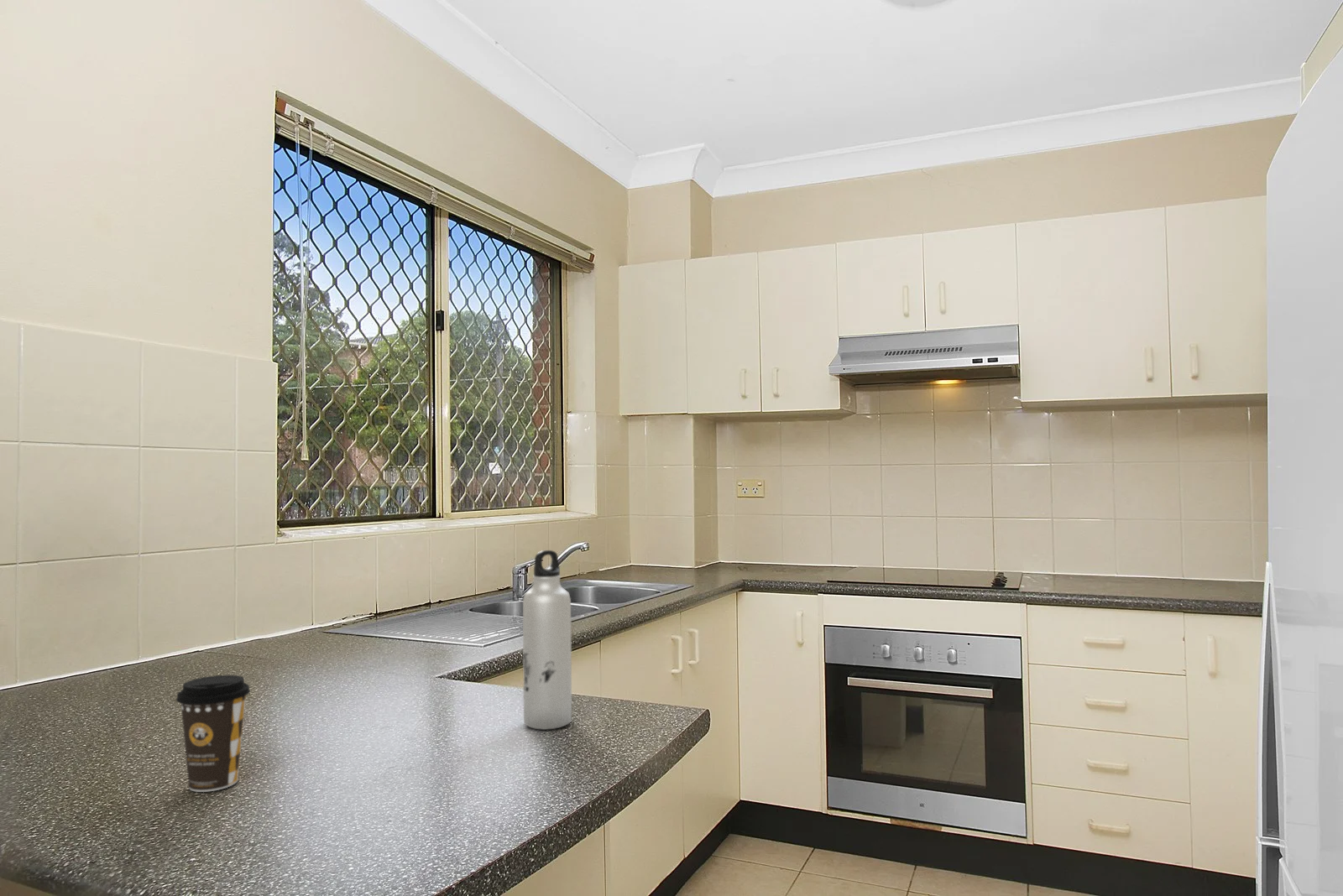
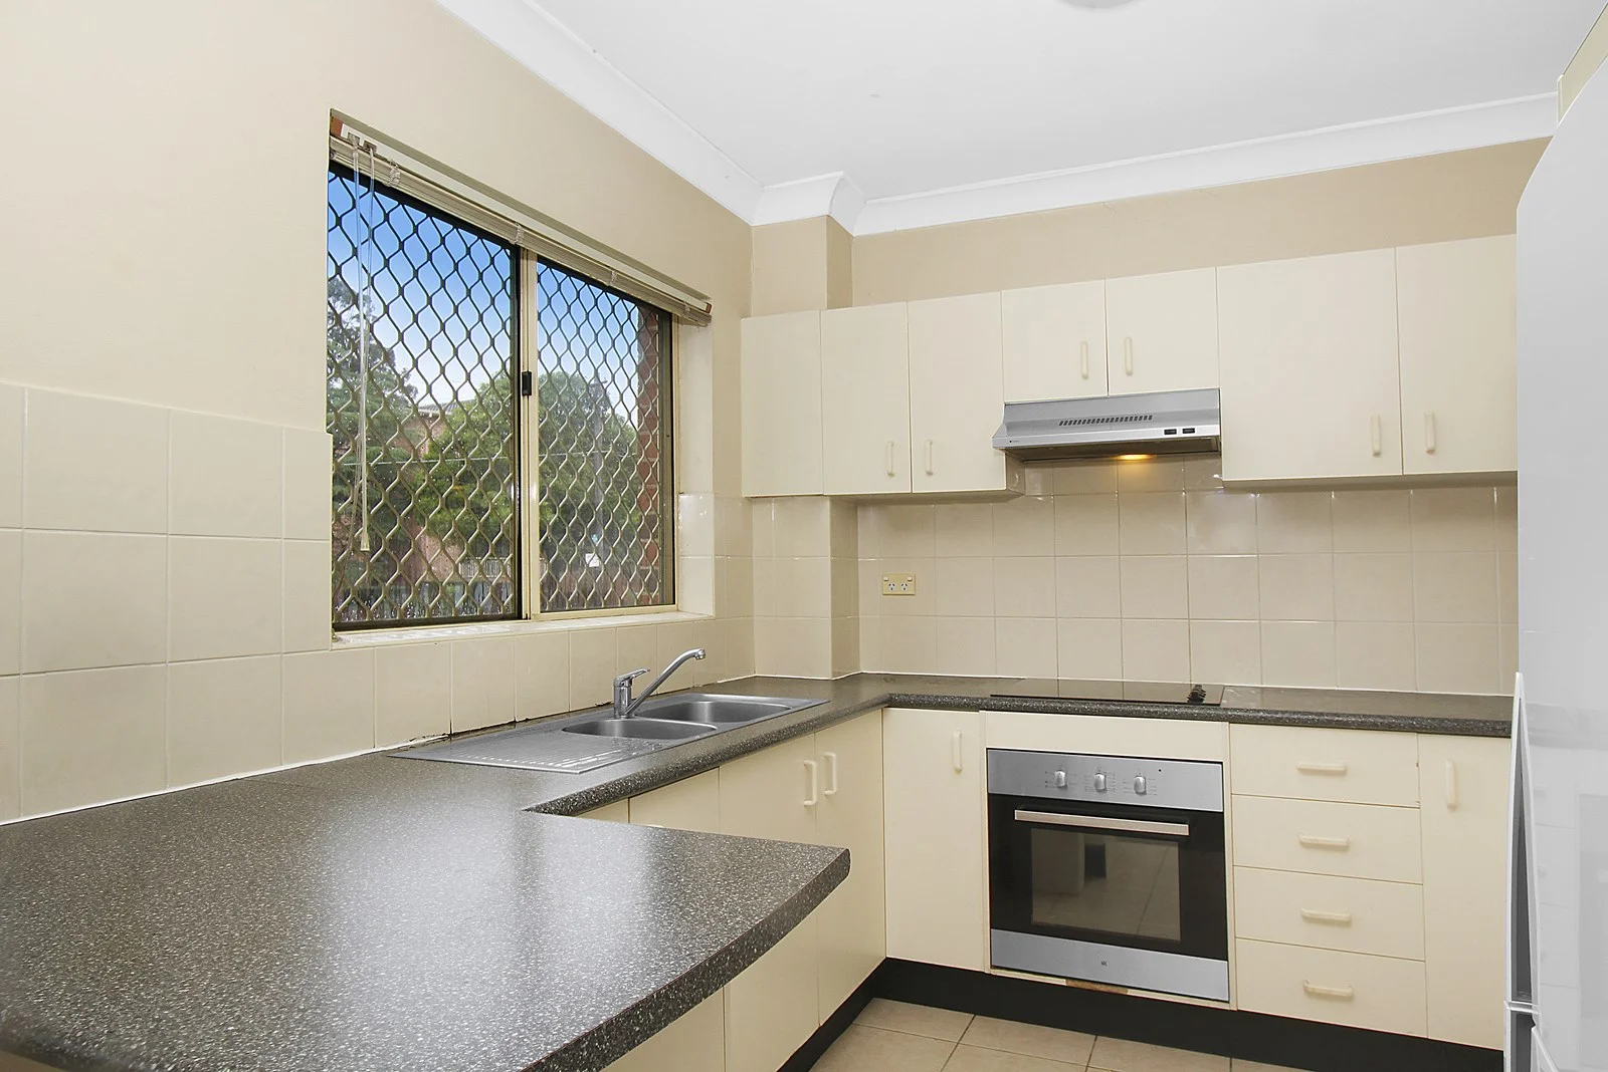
- water bottle [522,550,572,731]
- coffee cup [175,675,251,793]
